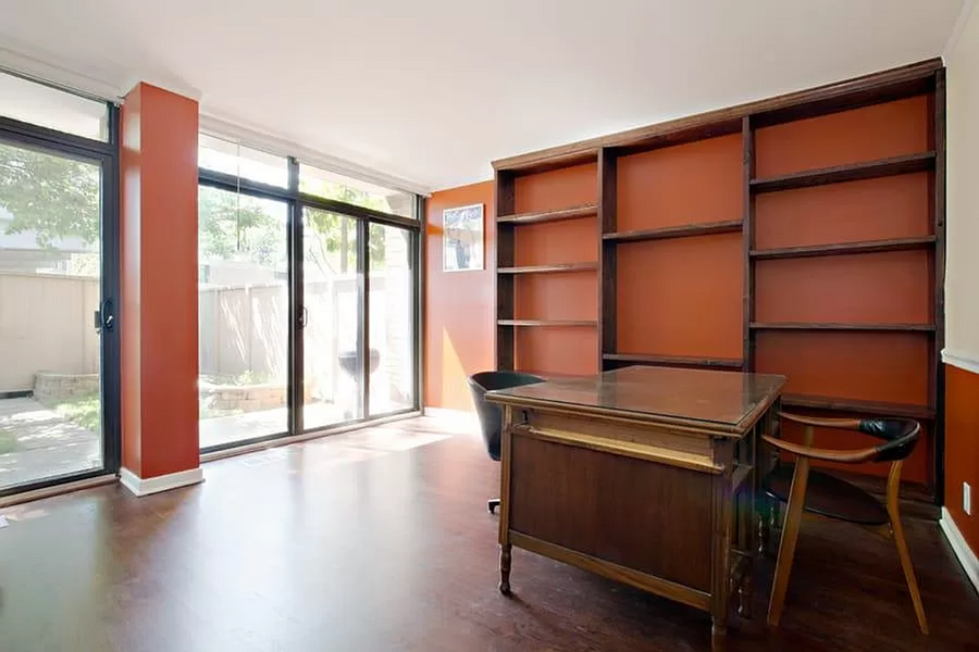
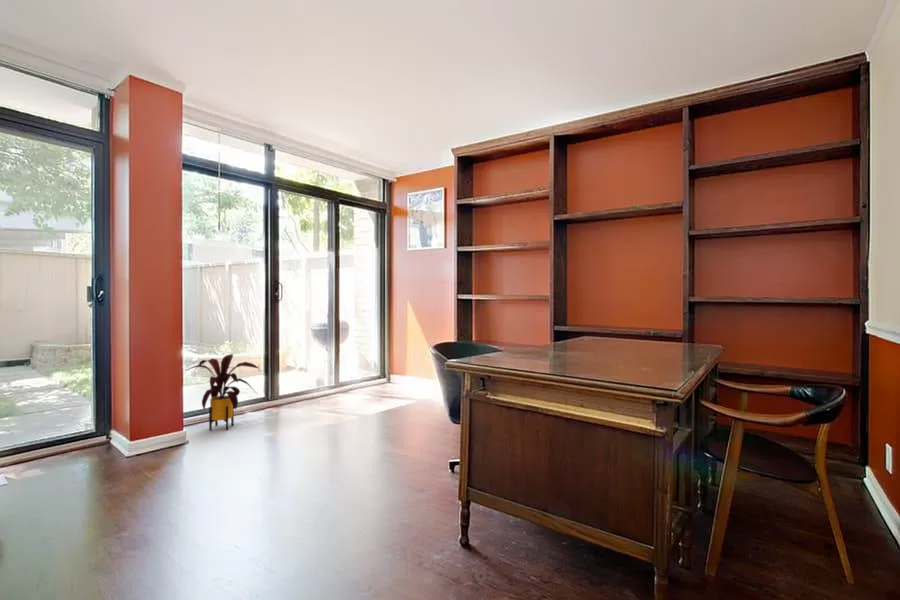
+ house plant [185,353,260,432]
